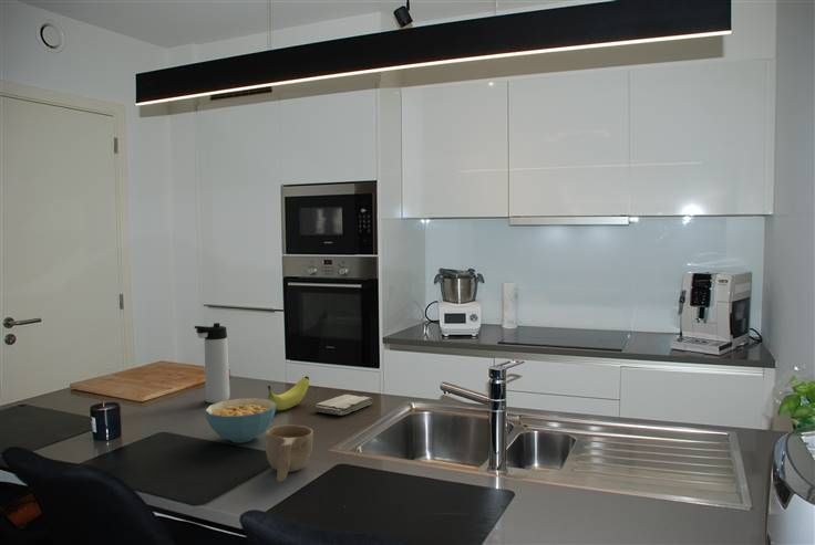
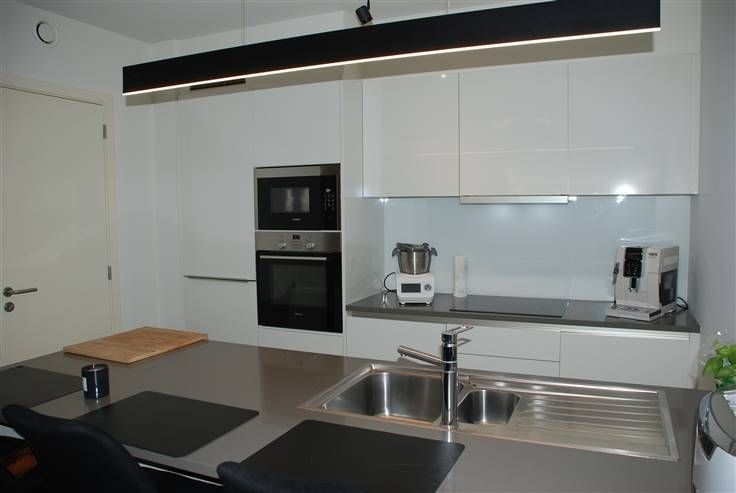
- cup [265,425,314,483]
- thermos bottle [194,322,230,405]
- fruit [267,375,310,411]
- washcloth [314,394,373,416]
- cereal bowl [204,397,276,444]
